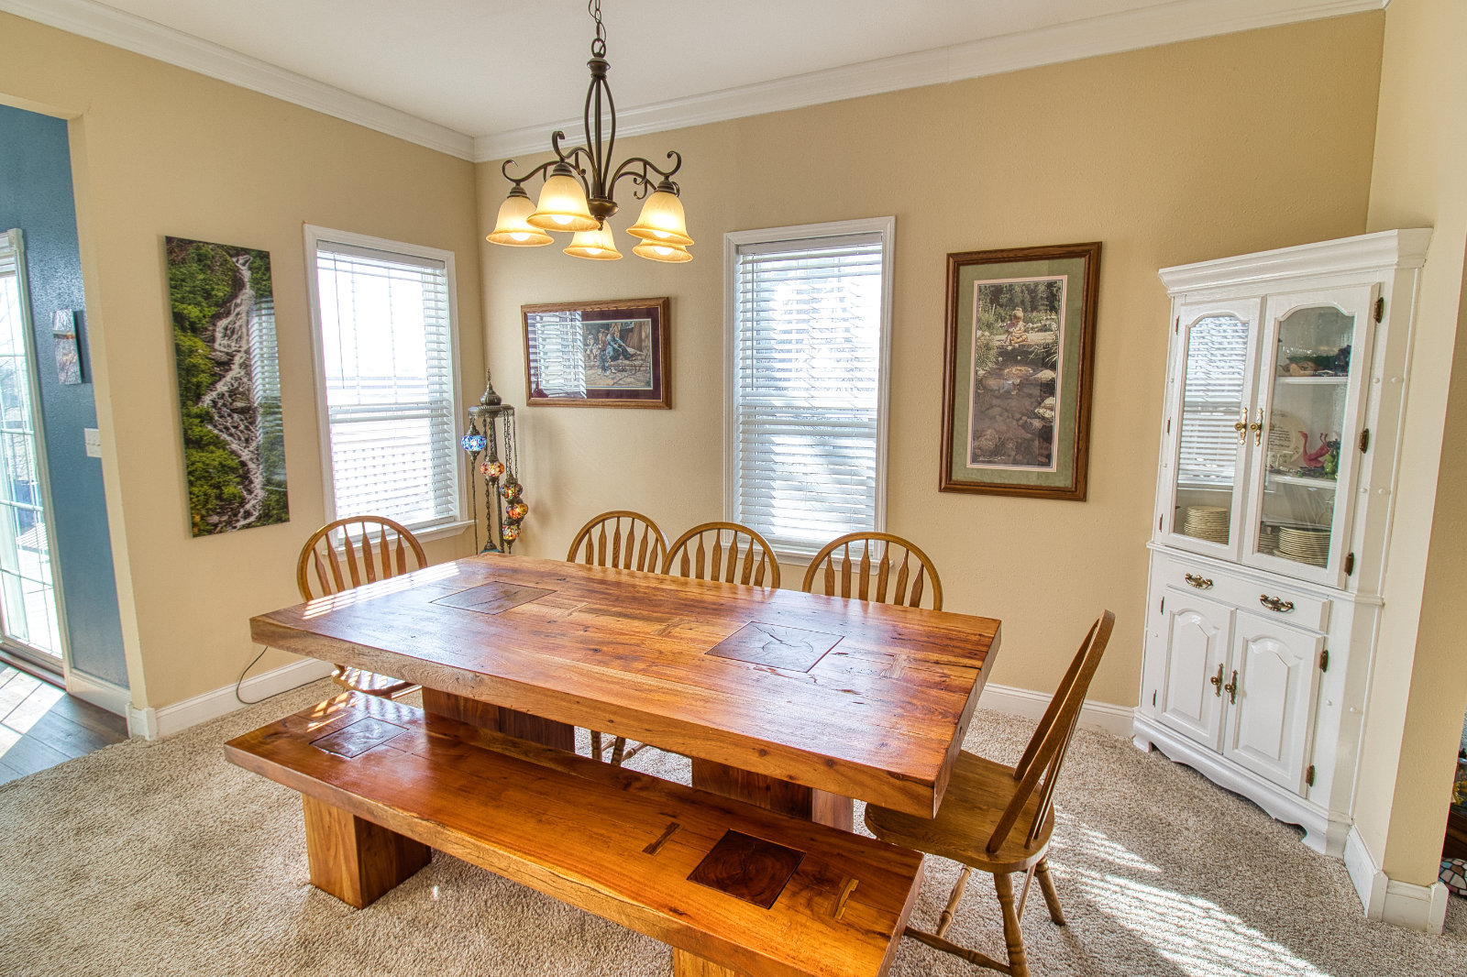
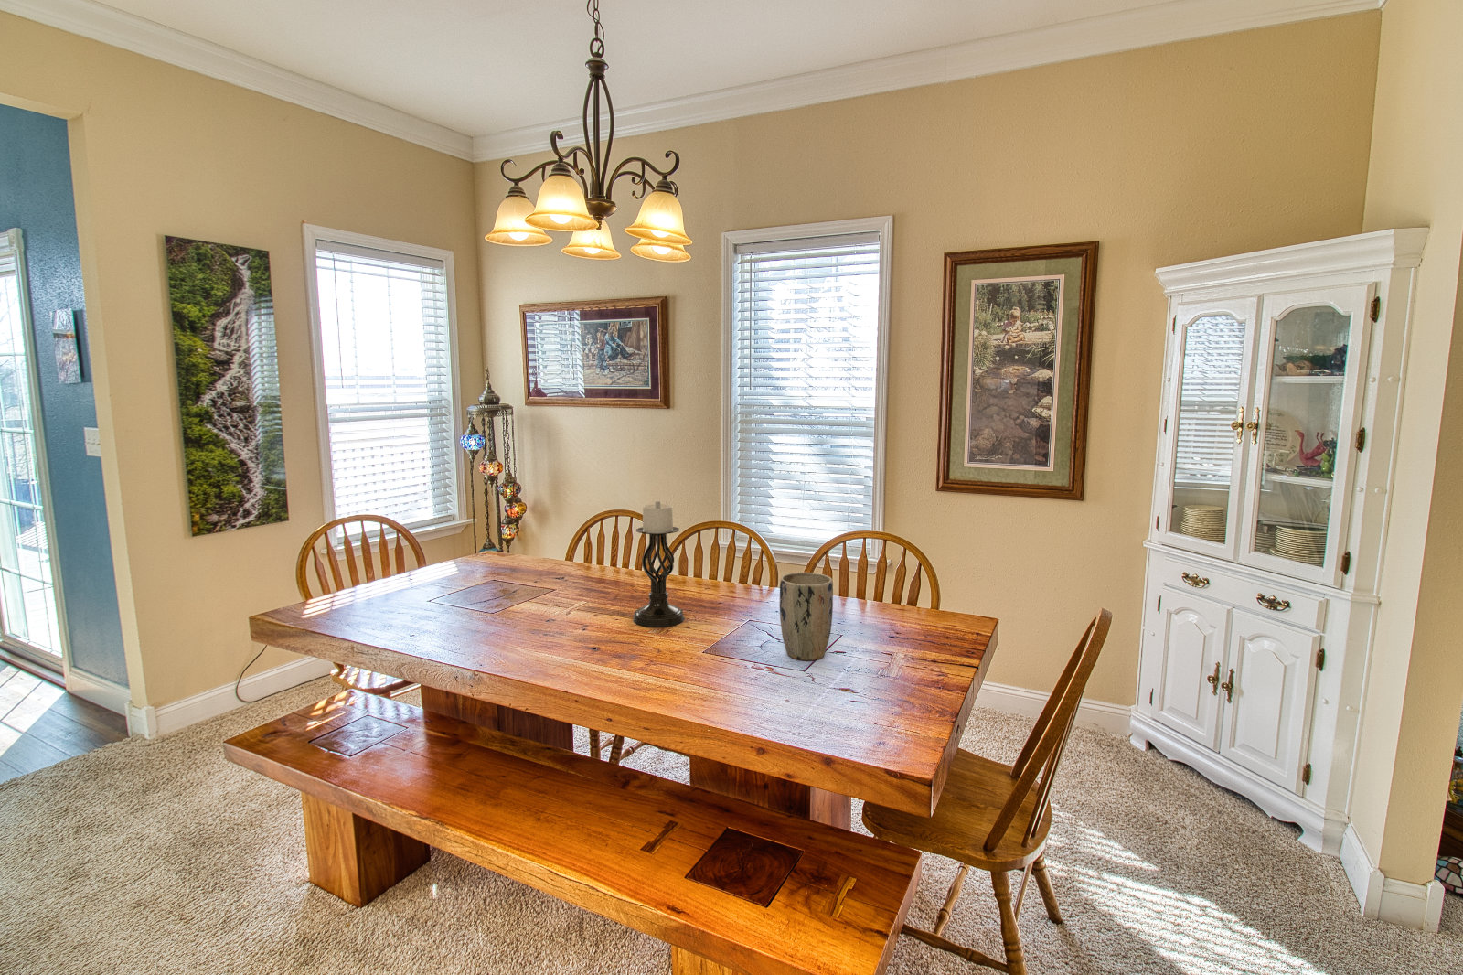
+ candle holder [633,501,685,628]
+ plant pot [779,571,834,662]
